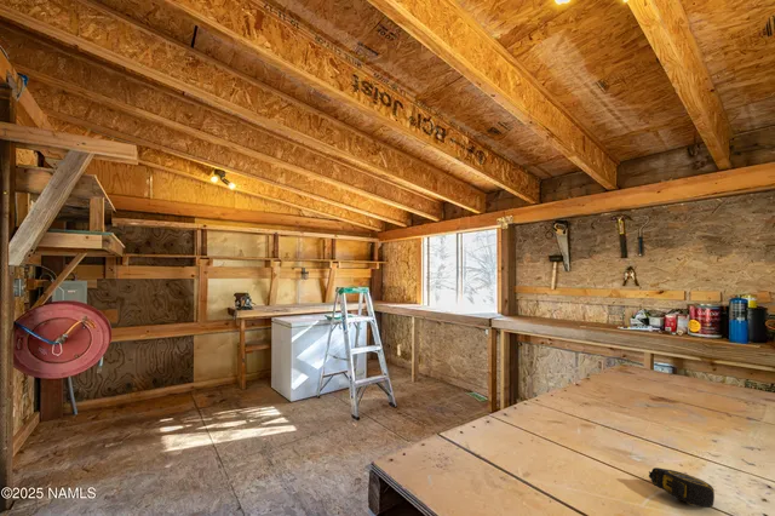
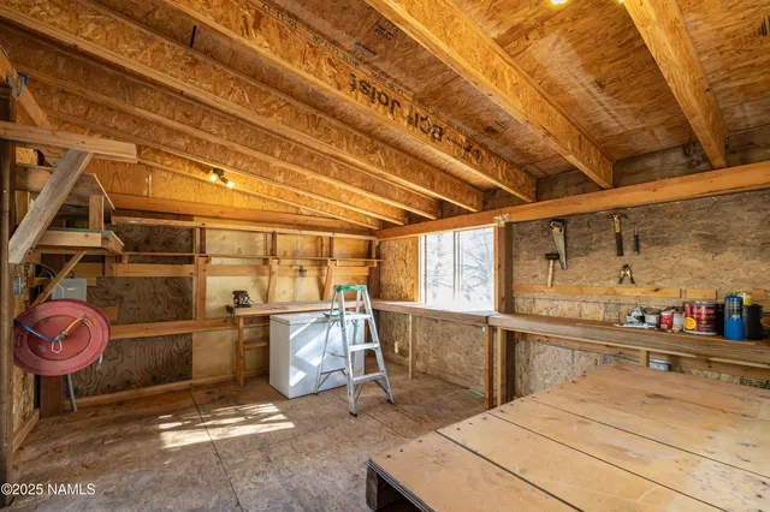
- tape measure [648,466,716,509]
